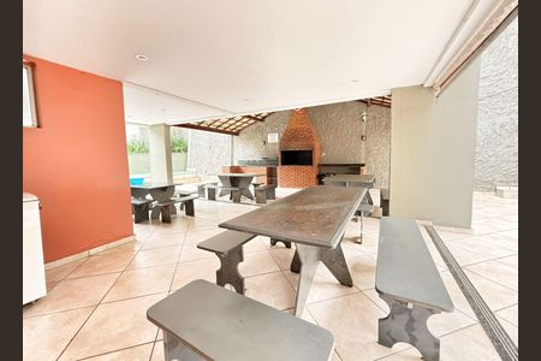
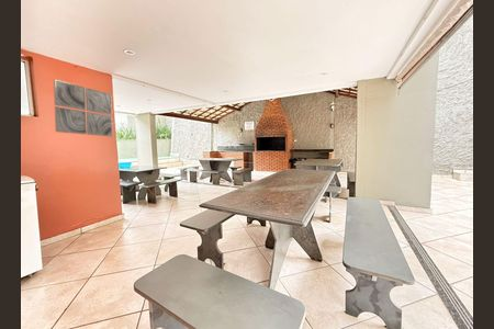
+ wall art [53,78,113,138]
